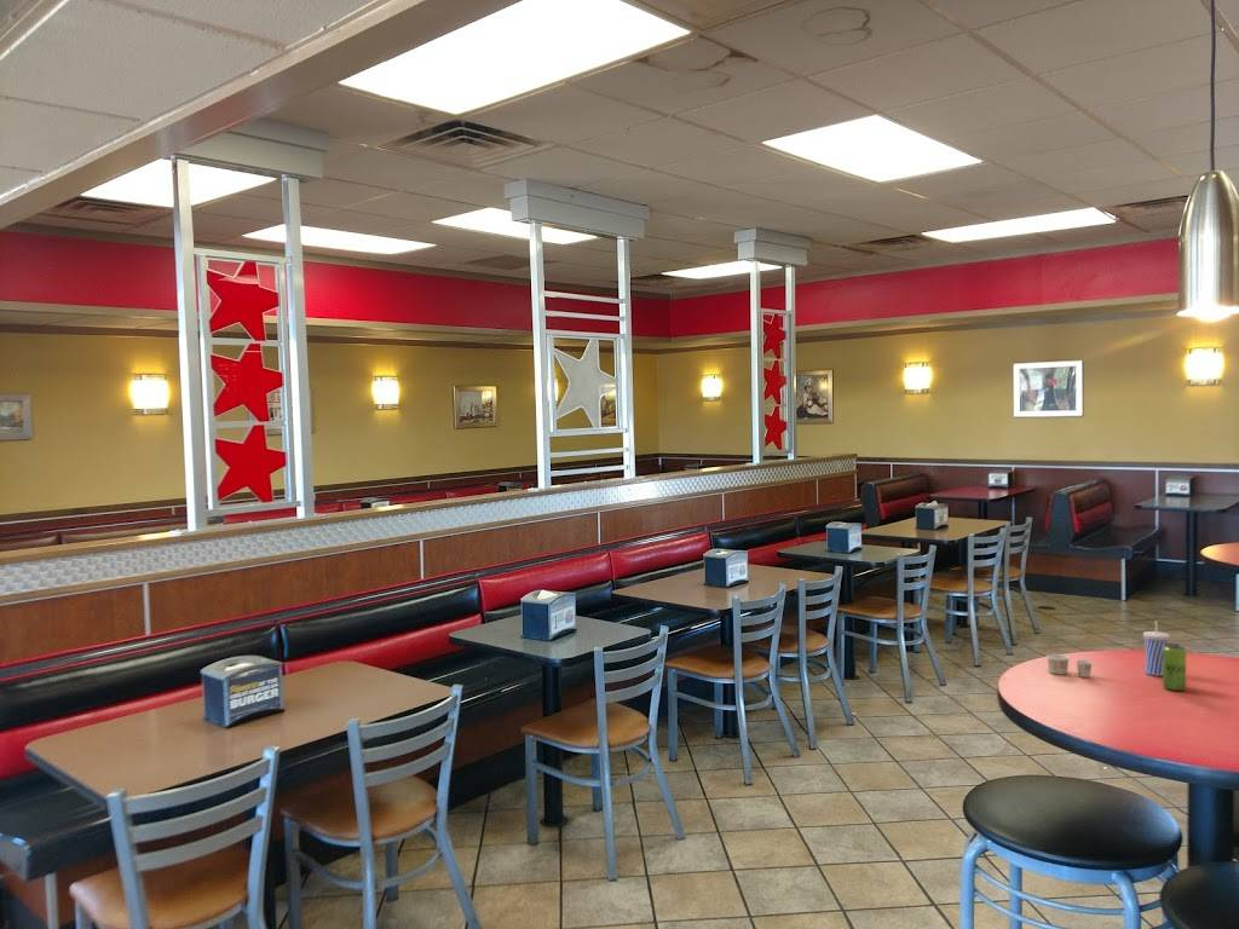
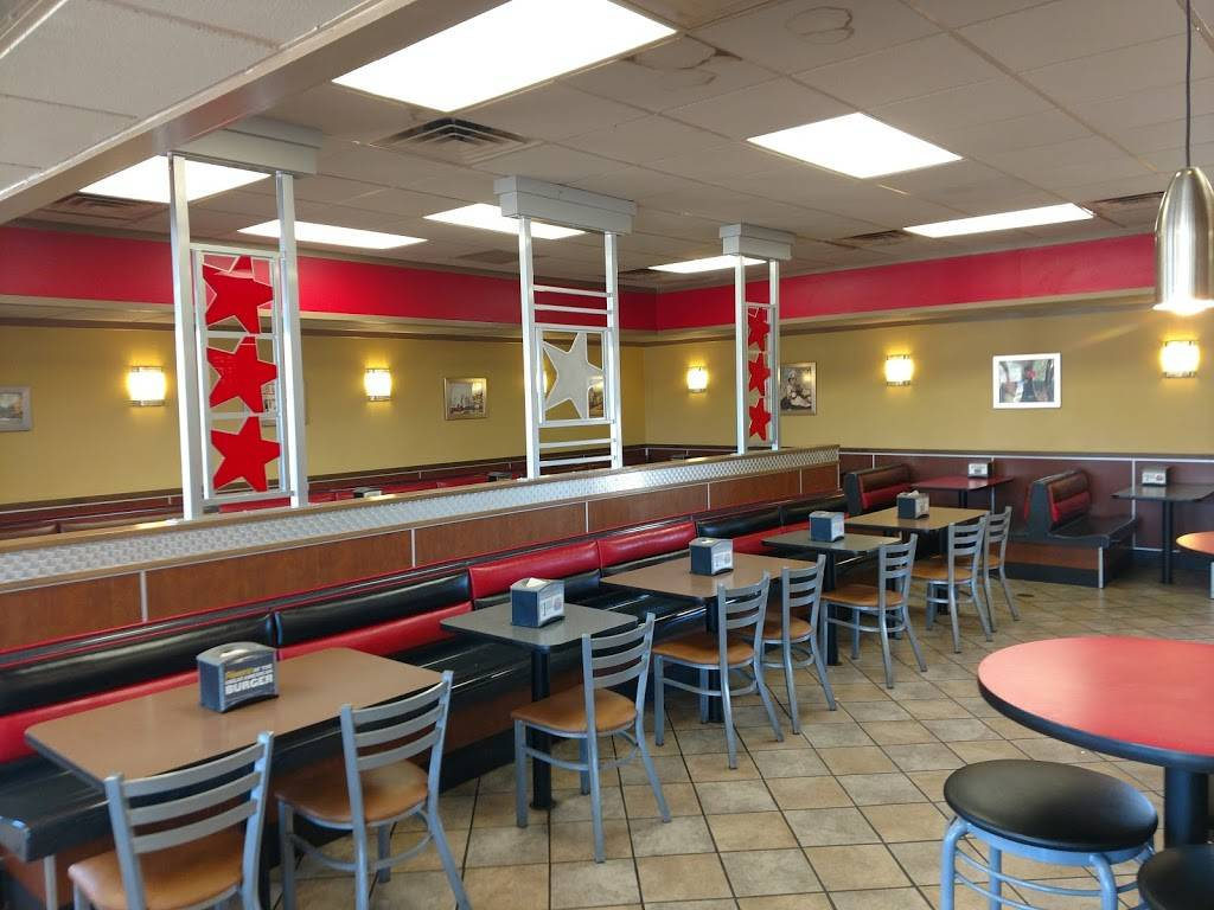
- paper cup [1045,653,1094,679]
- beverage cup [1142,619,1171,677]
- beverage can [1162,642,1187,692]
